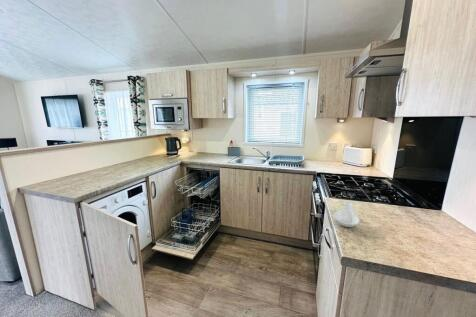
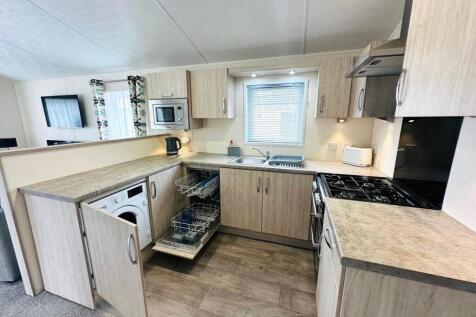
- spoon rest [332,202,361,228]
